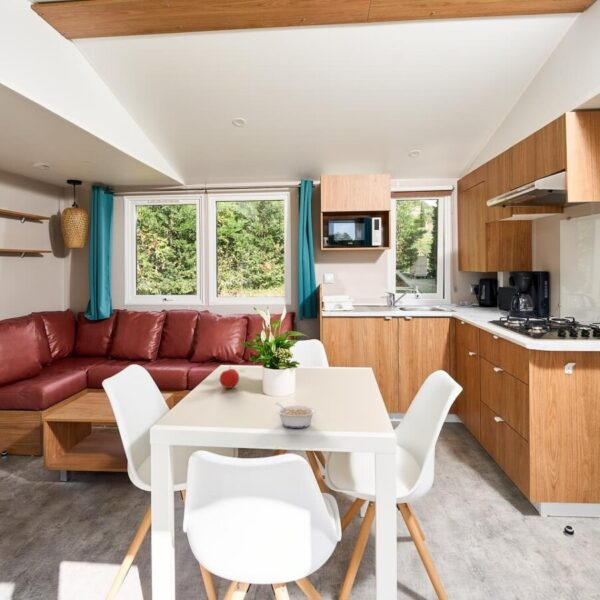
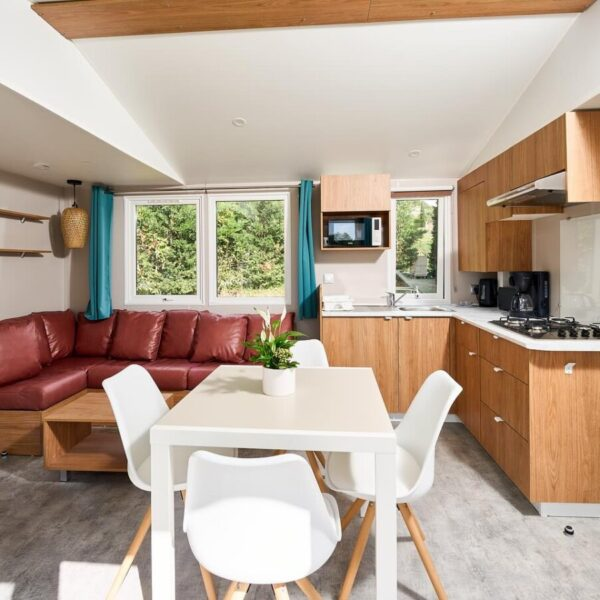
- legume [274,402,317,429]
- fruit [219,366,240,389]
